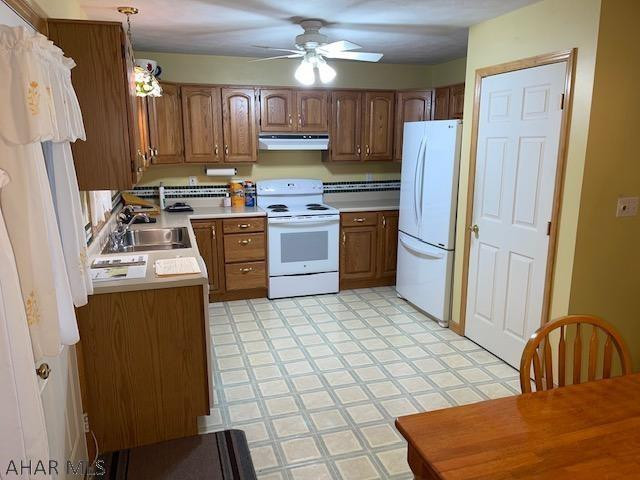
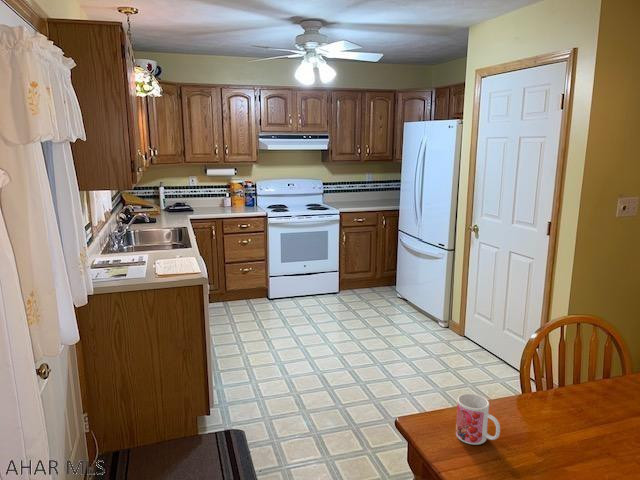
+ mug [455,393,501,446]
